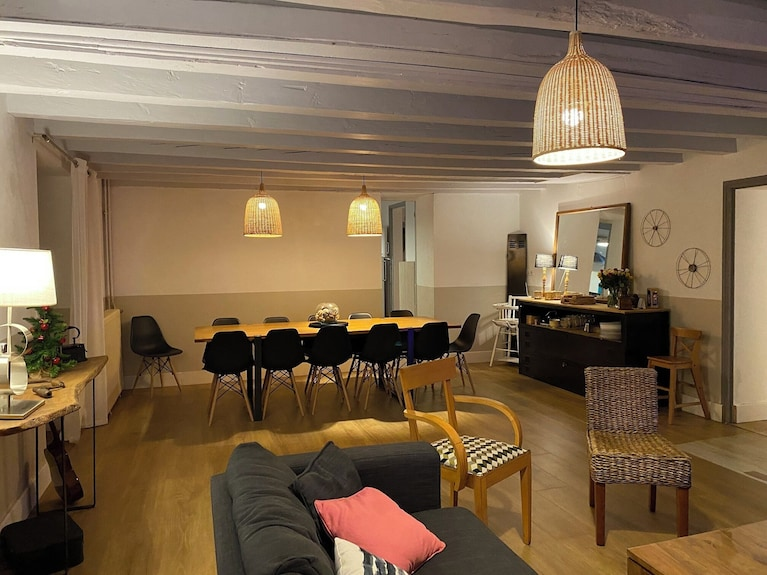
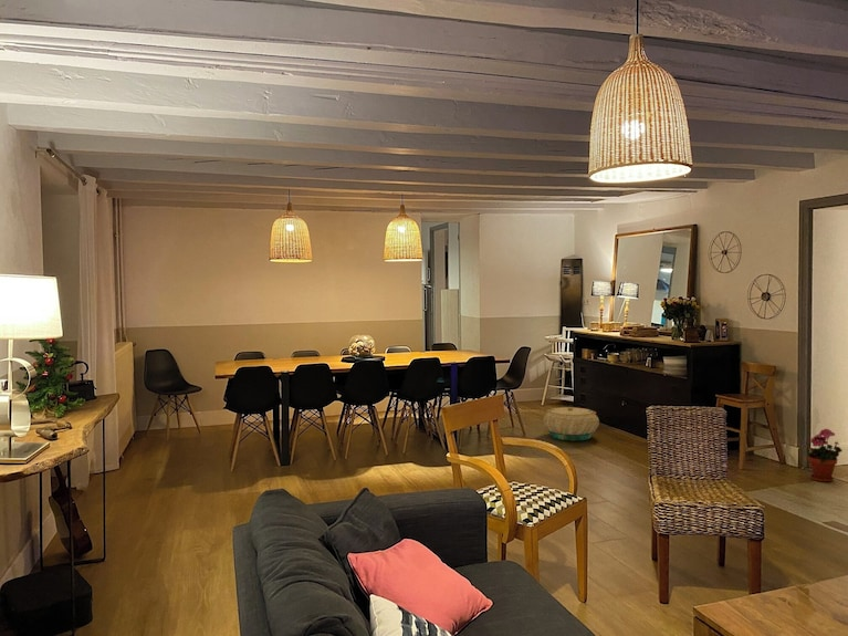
+ potted plant [807,428,844,483]
+ basket [543,406,600,441]
